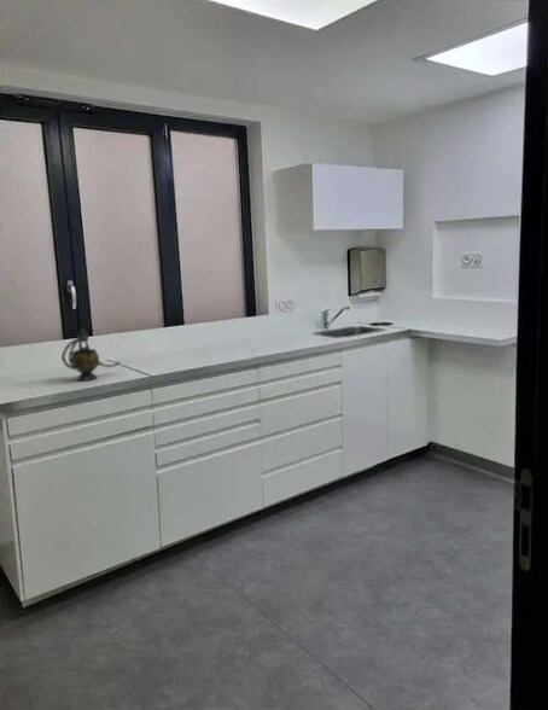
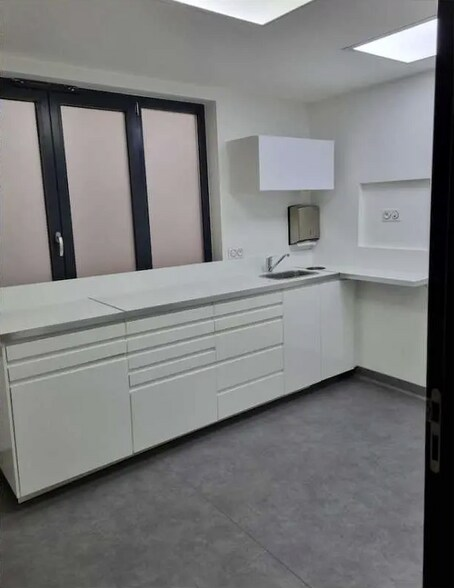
- teapot [60,327,121,382]
